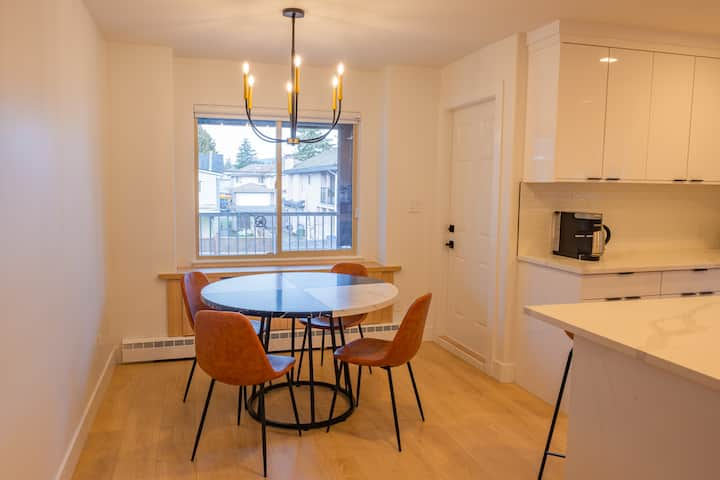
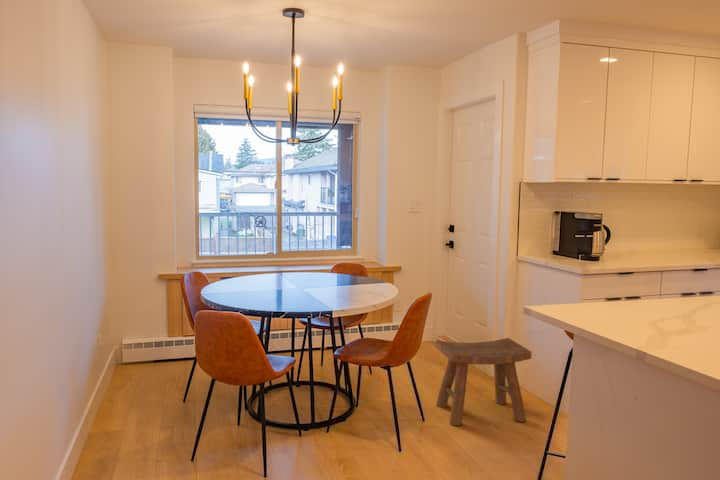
+ stool [435,337,533,427]
